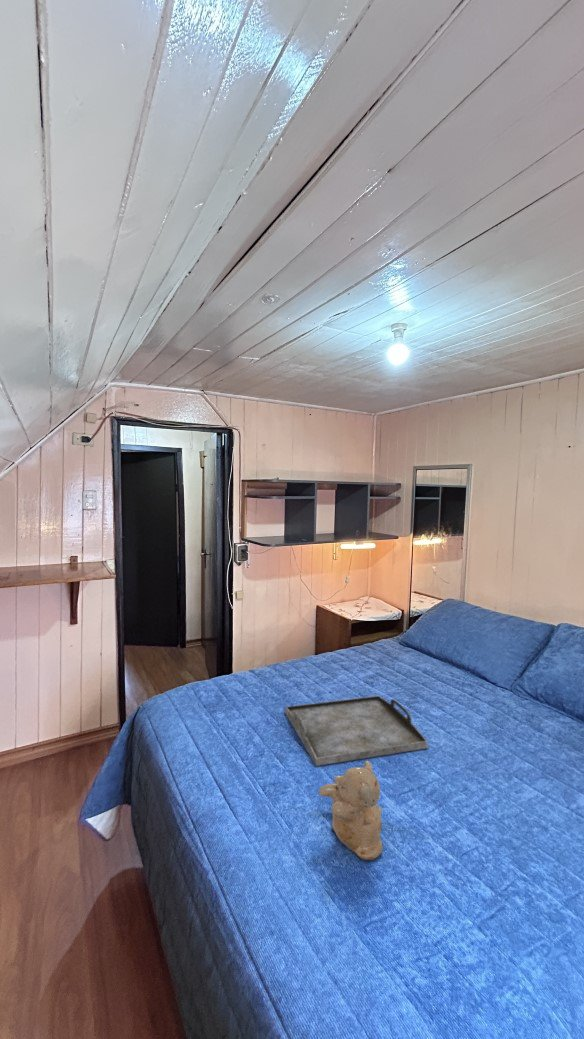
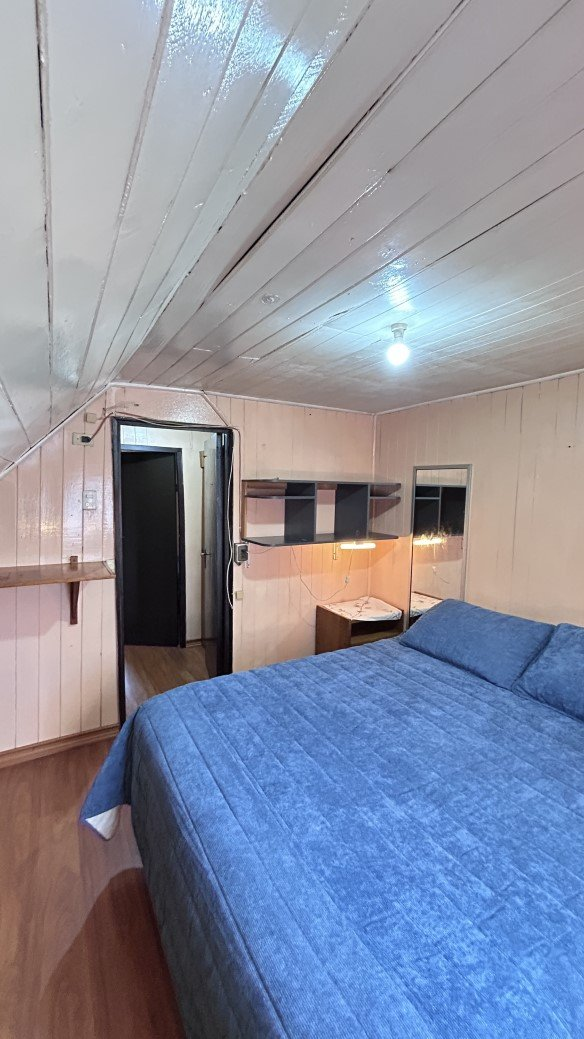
- teddy bear [318,760,384,861]
- serving tray [284,695,429,767]
